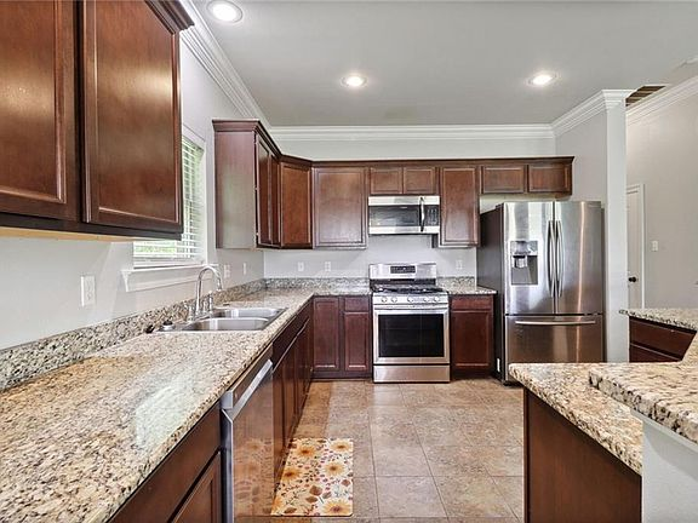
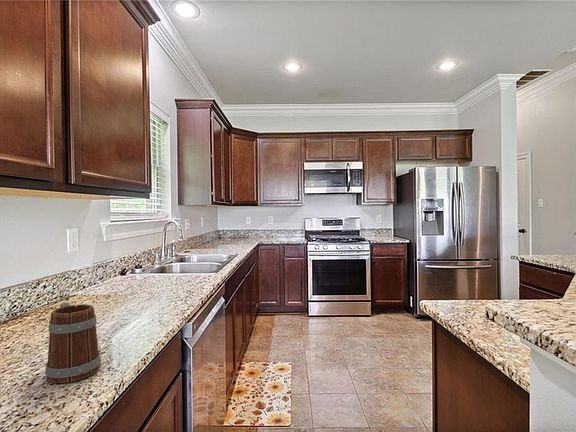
+ mug [44,302,102,384]
